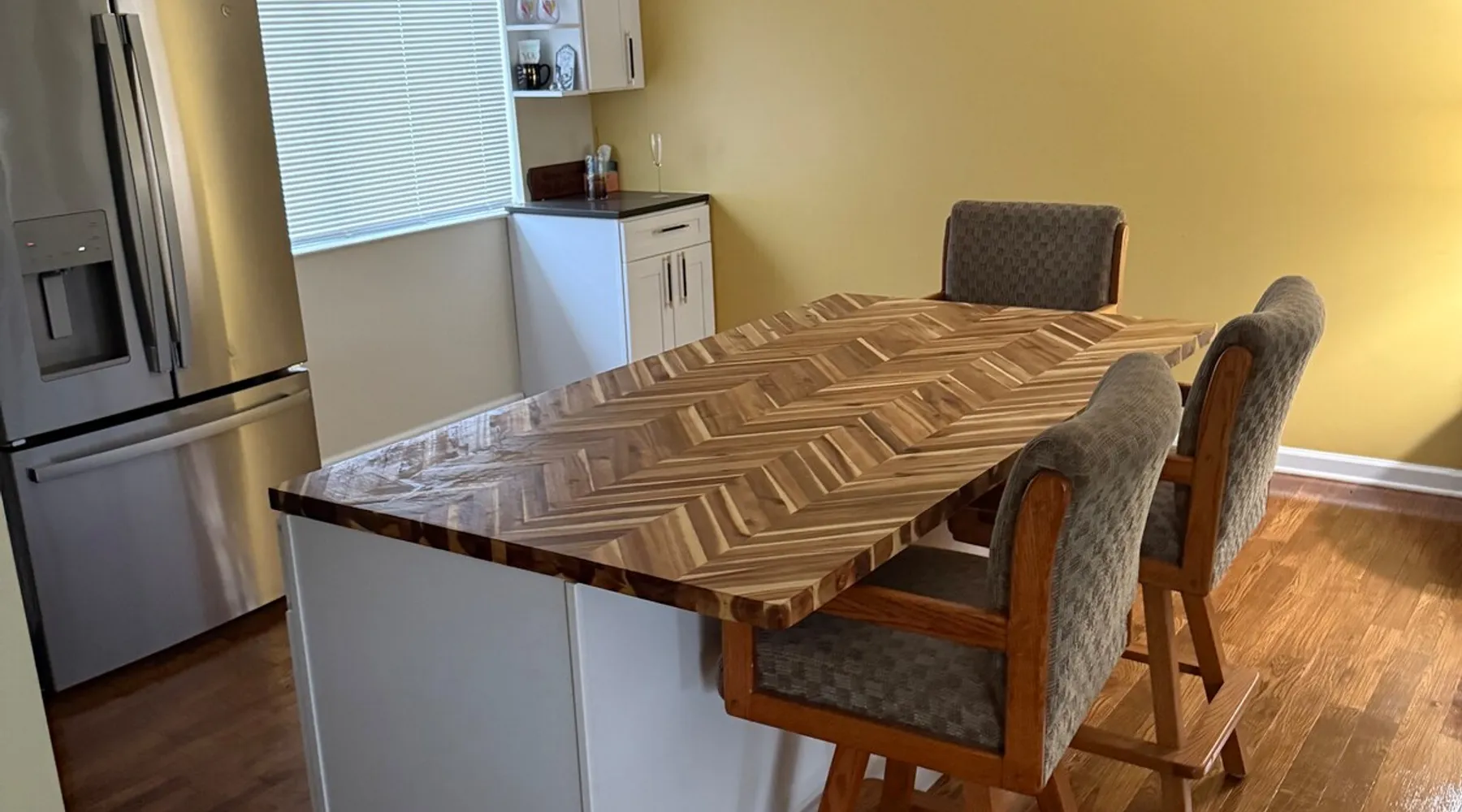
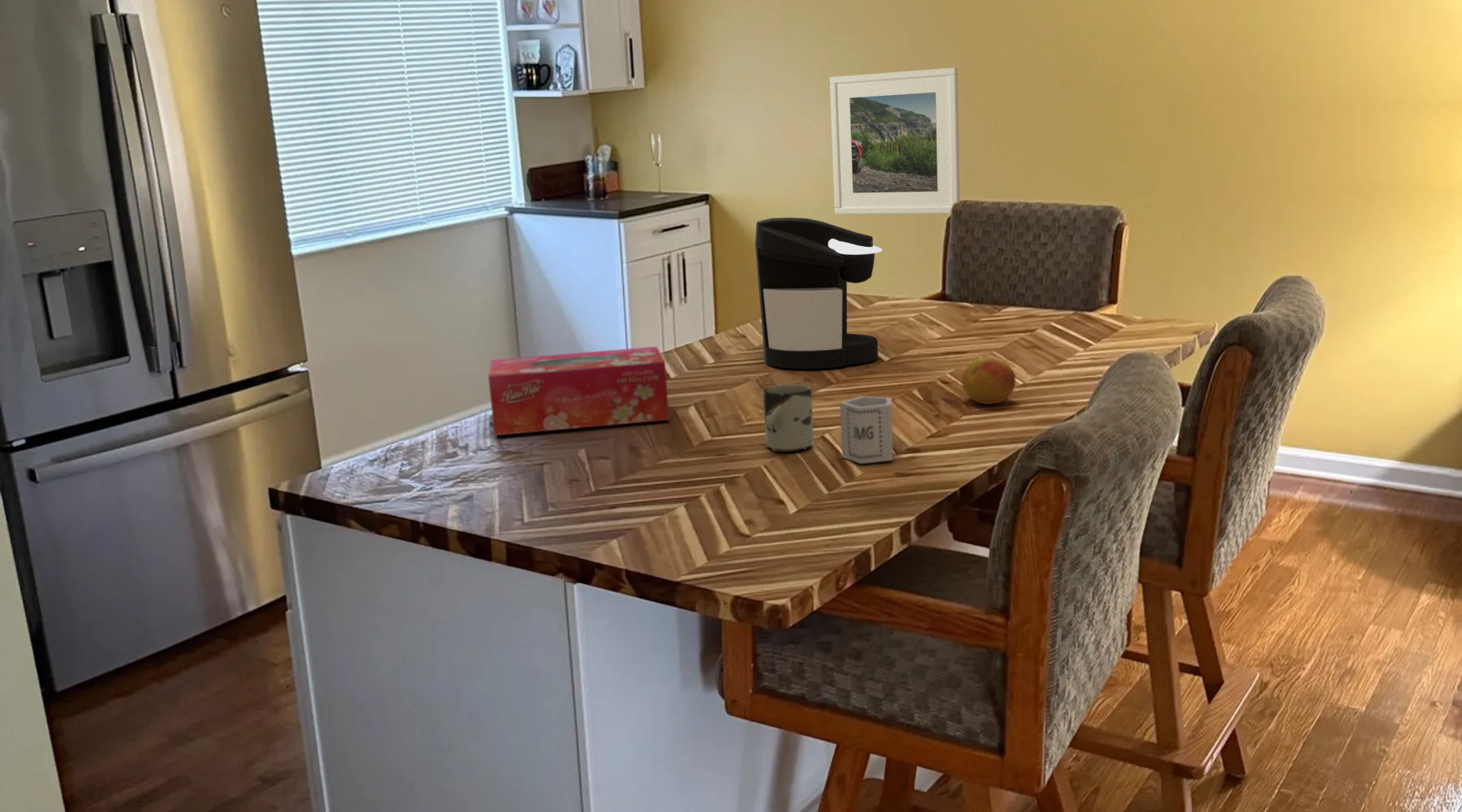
+ cup [839,395,893,464]
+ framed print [829,67,961,215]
+ tissue box [487,346,670,436]
+ coffee maker [755,217,883,369]
+ cup [763,383,814,453]
+ fruit [961,356,1016,405]
